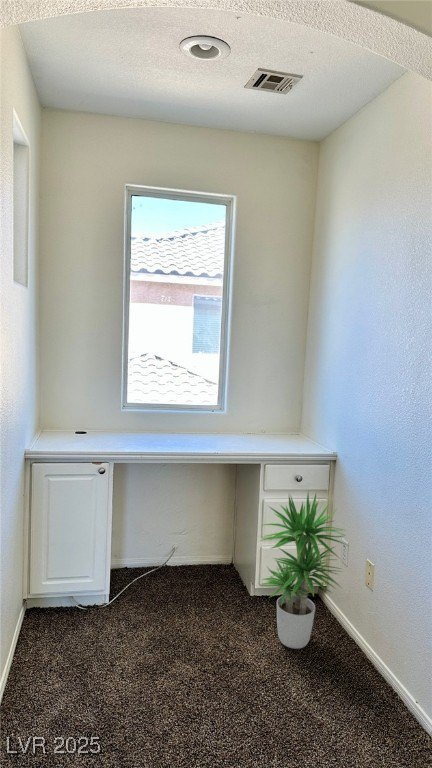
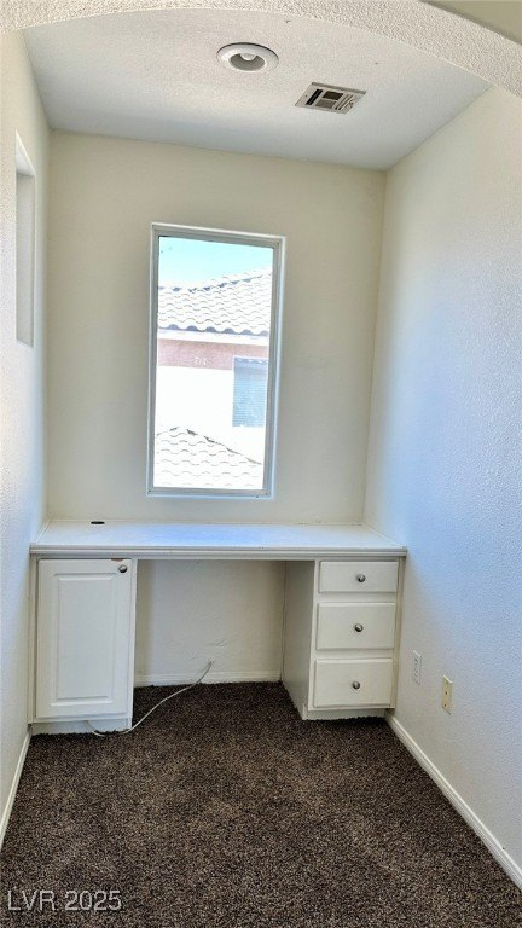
- potted plant [257,489,349,650]
